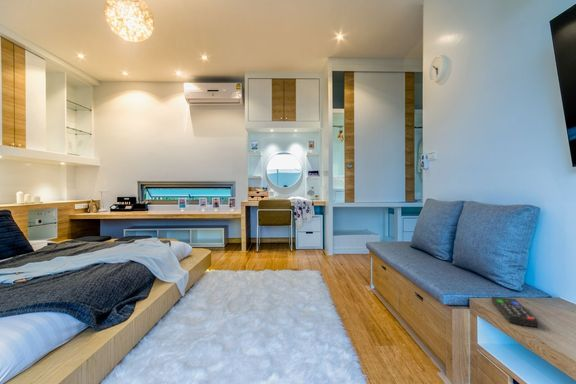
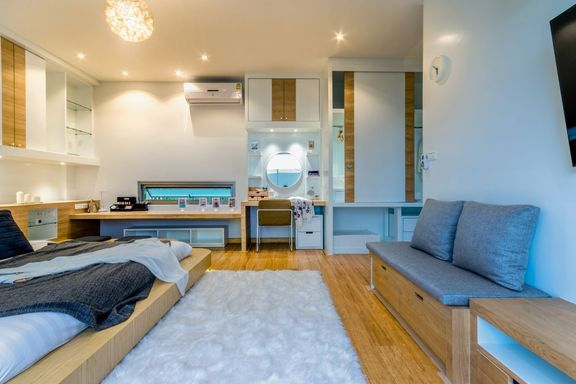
- remote control [491,295,539,328]
